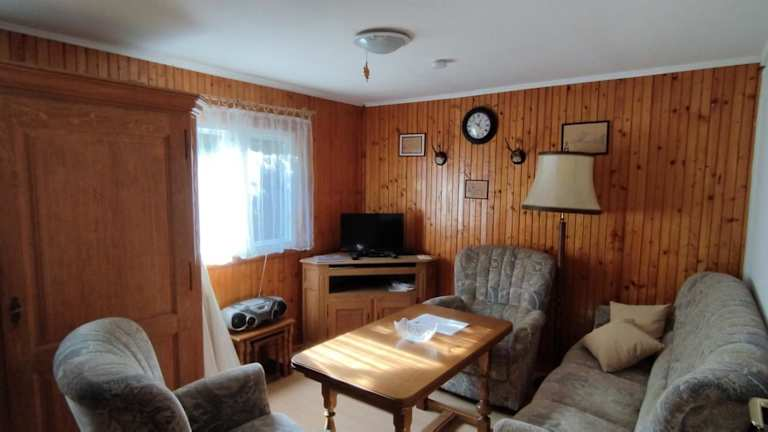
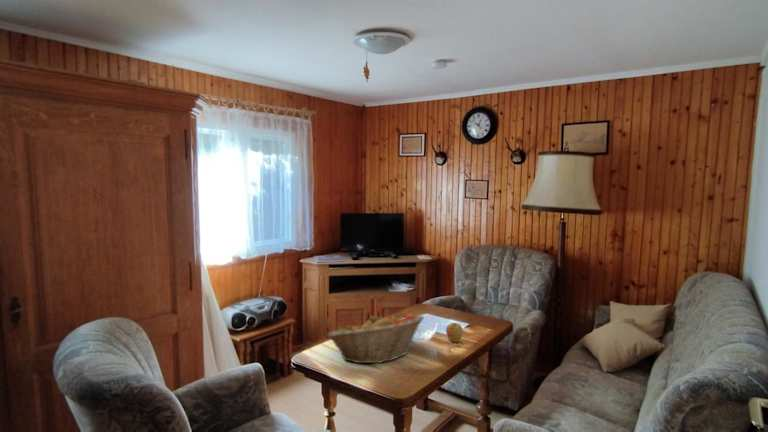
+ apple [445,322,464,343]
+ fruit basket [326,313,425,364]
